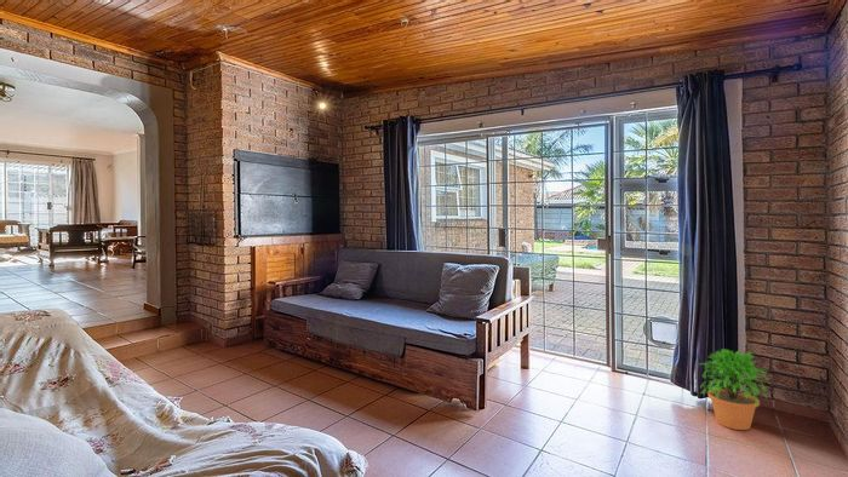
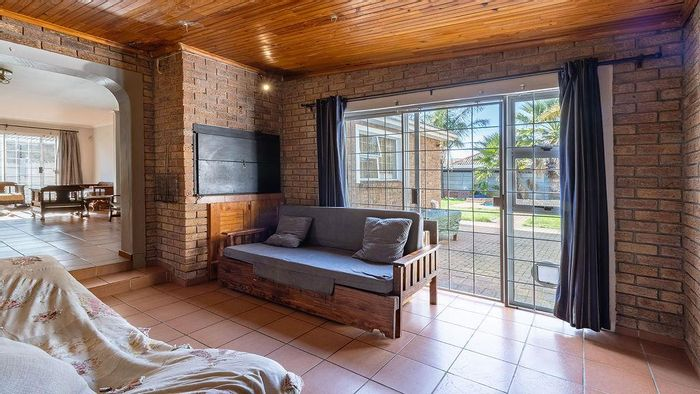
- potted plant [697,347,772,431]
